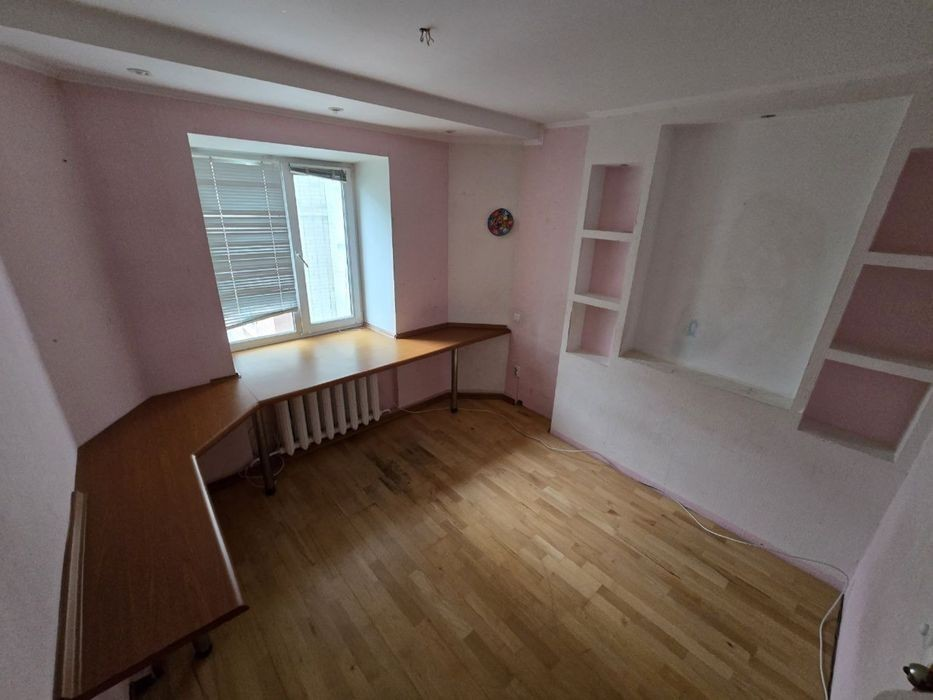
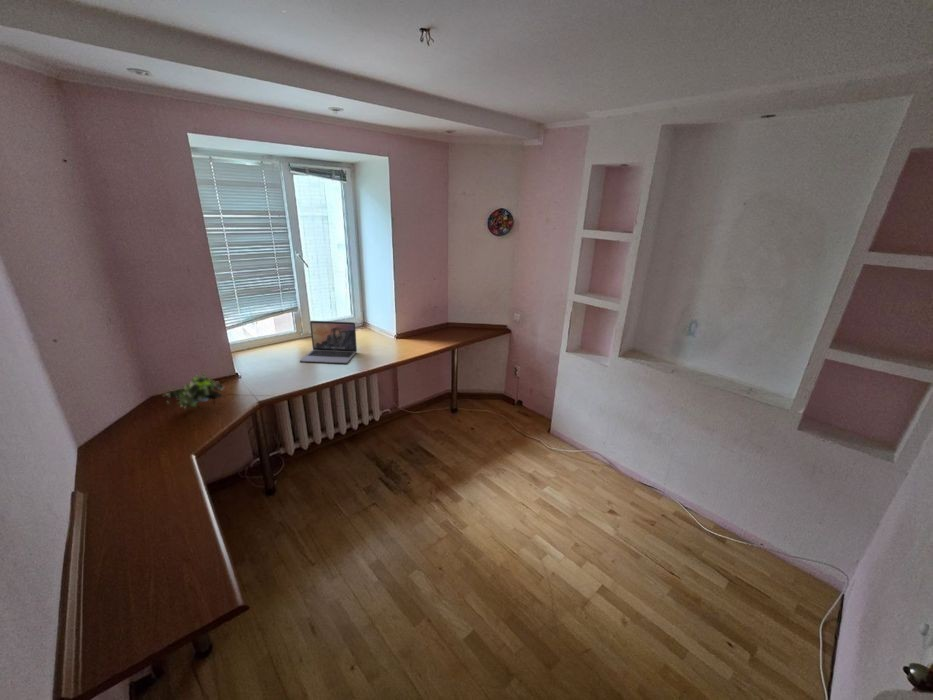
+ plant [161,372,226,412]
+ laptop [299,320,358,364]
